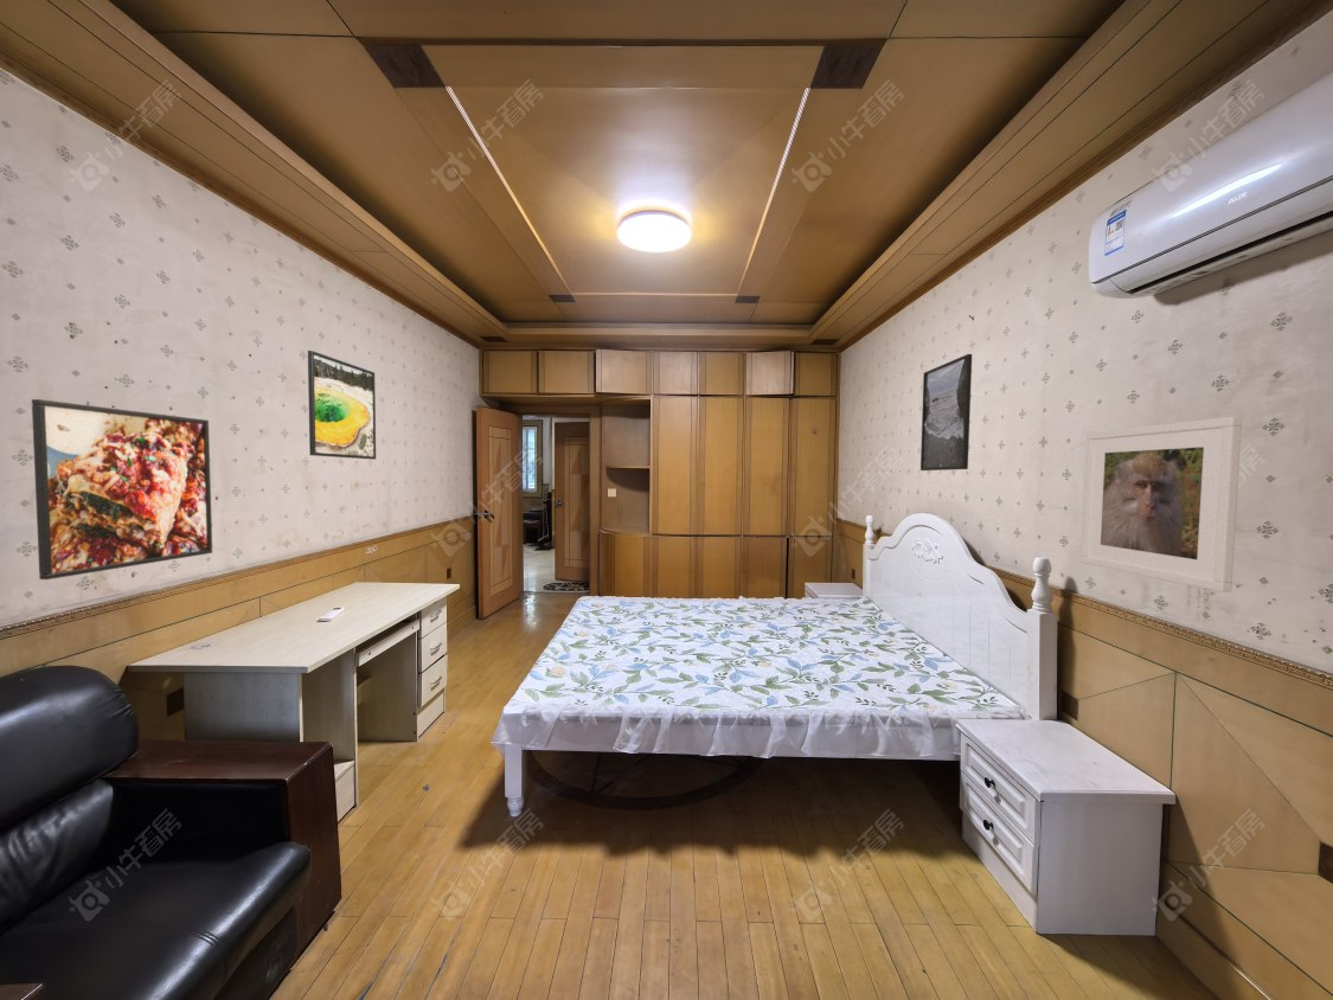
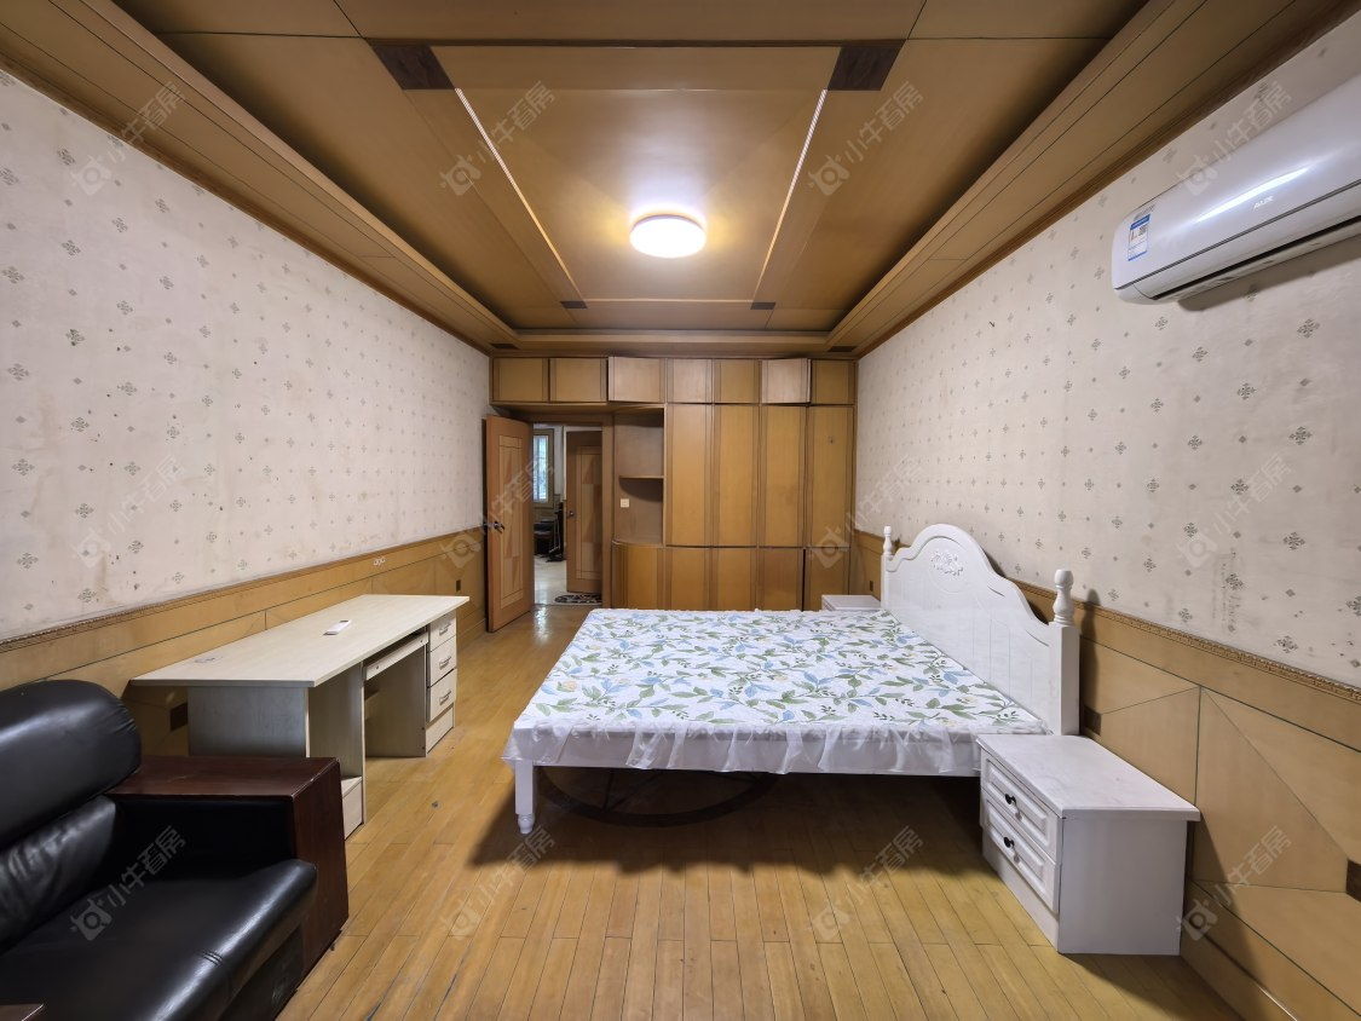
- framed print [307,350,377,461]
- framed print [1079,416,1243,594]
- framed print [31,398,213,581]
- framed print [919,353,973,472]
